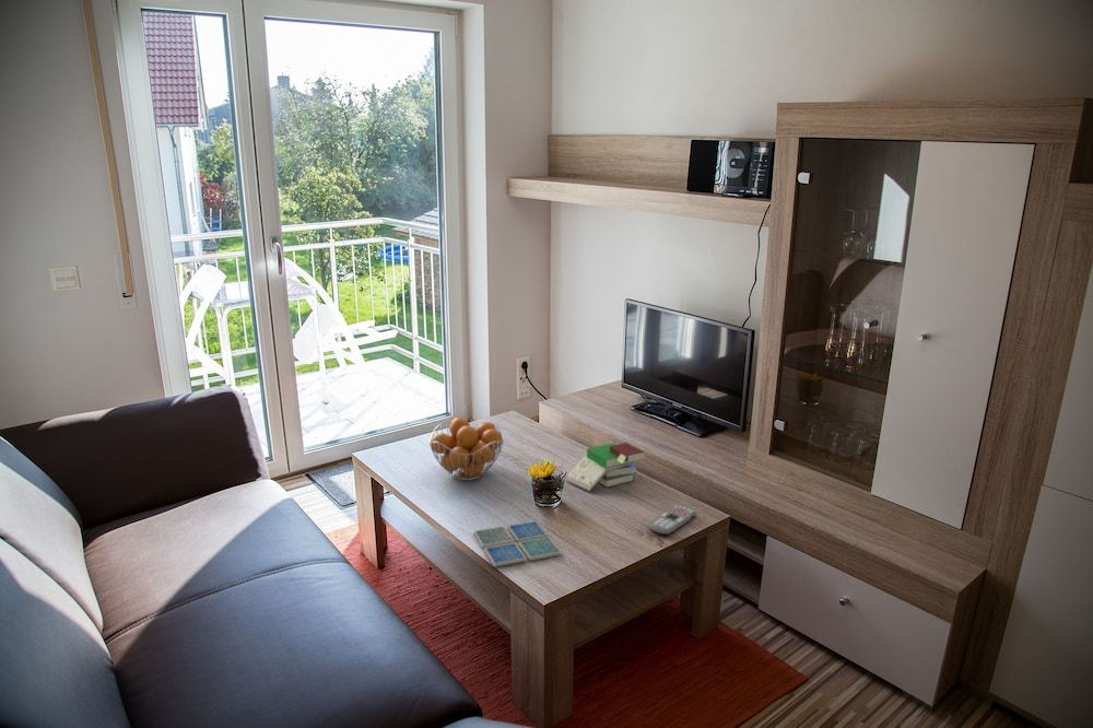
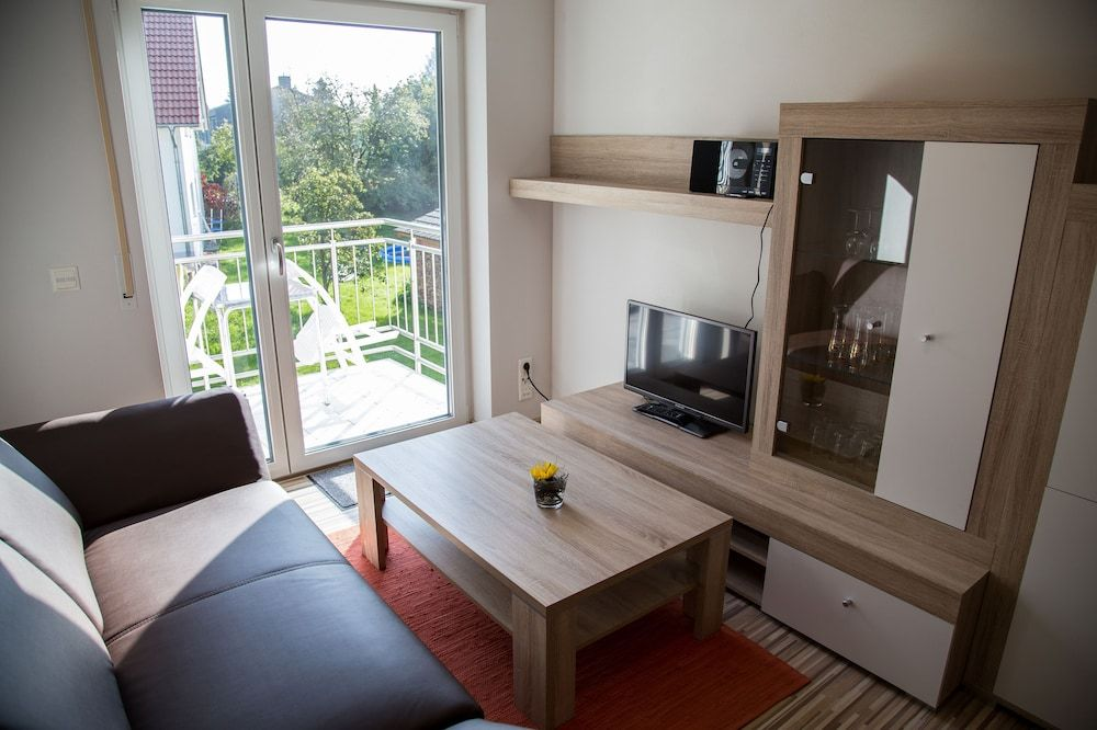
- book [564,442,646,492]
- drink coaster [472,519,563,568]
- remote control [648,503,697,536]
- fruit basket [428,416,505,481]
